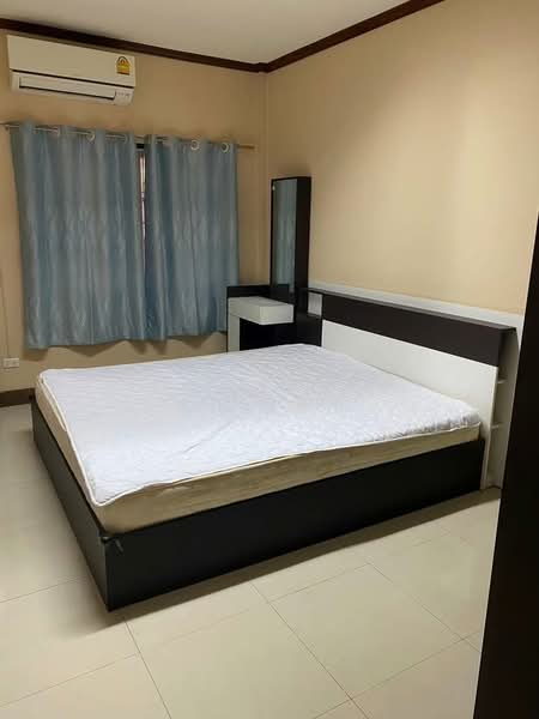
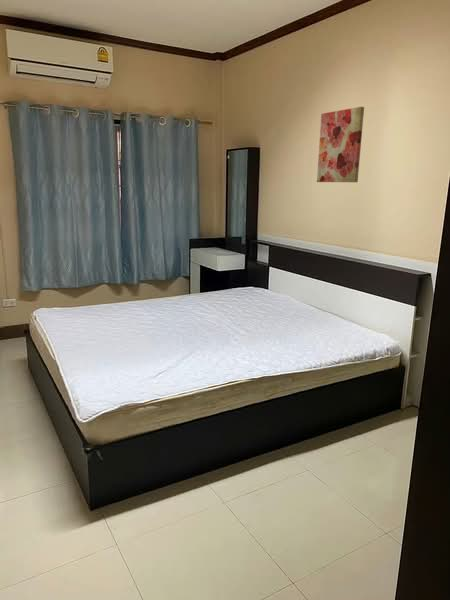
+ wall art [316,106,365,183]
